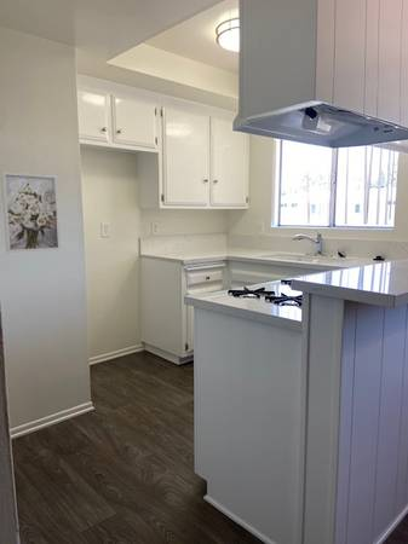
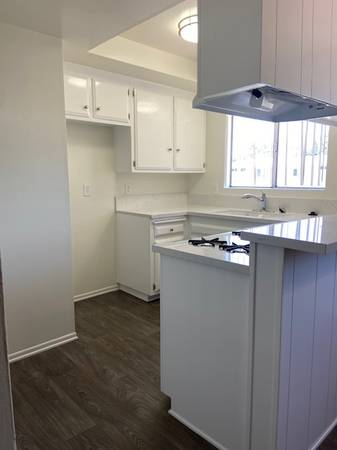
- wall art [0,170,62,254]
